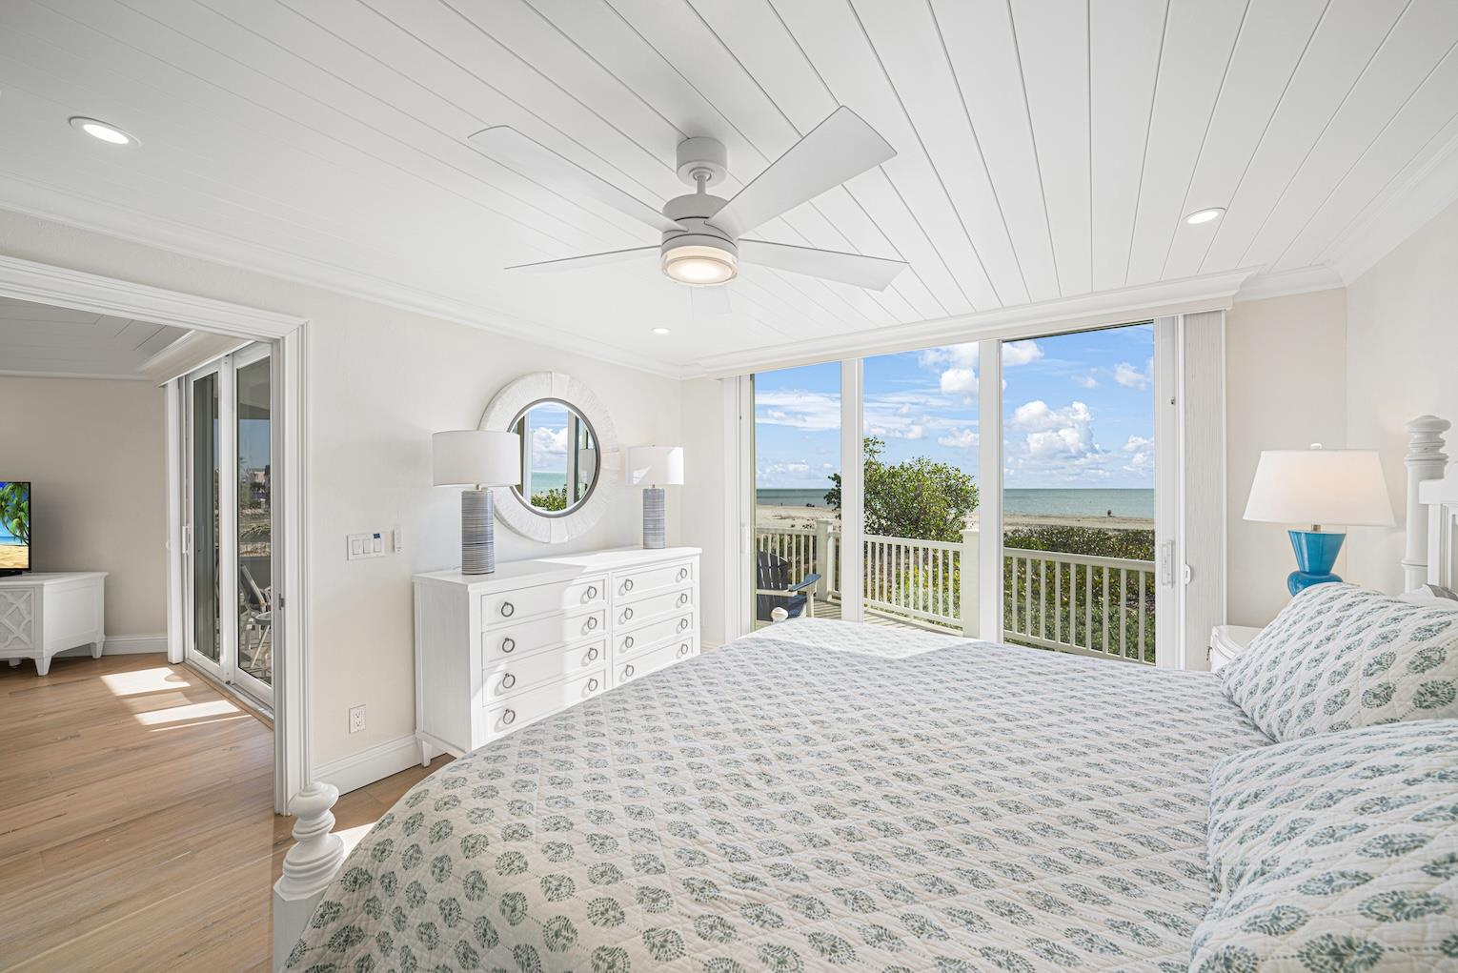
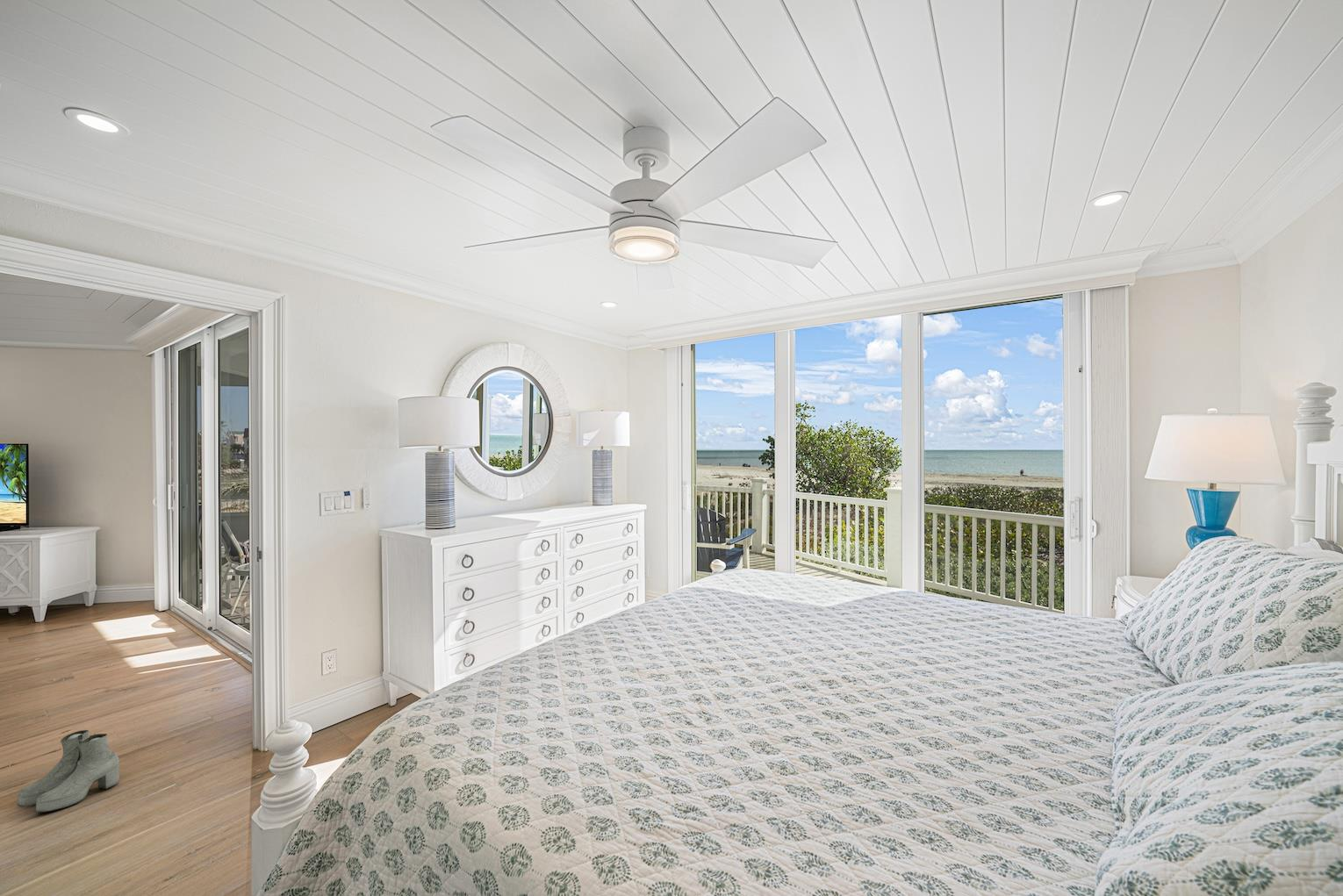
+ boots [17,729,120,814]
